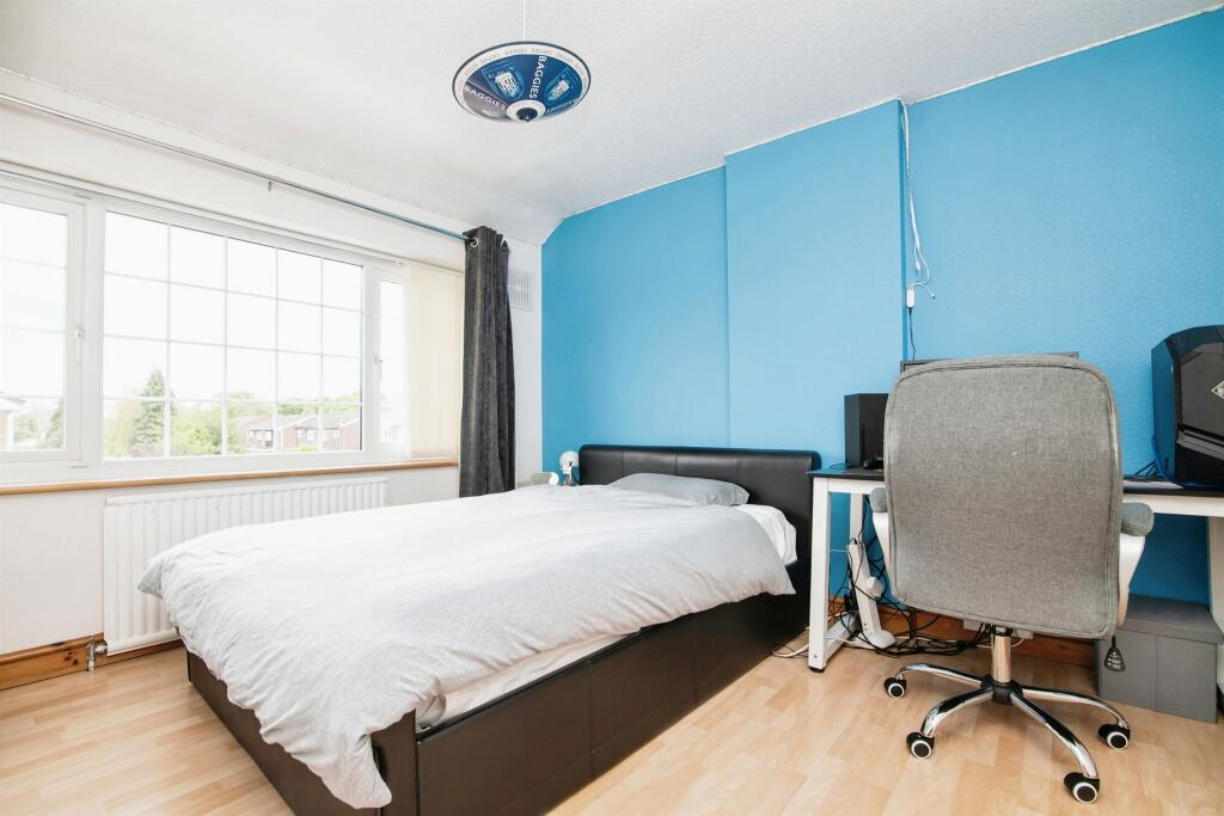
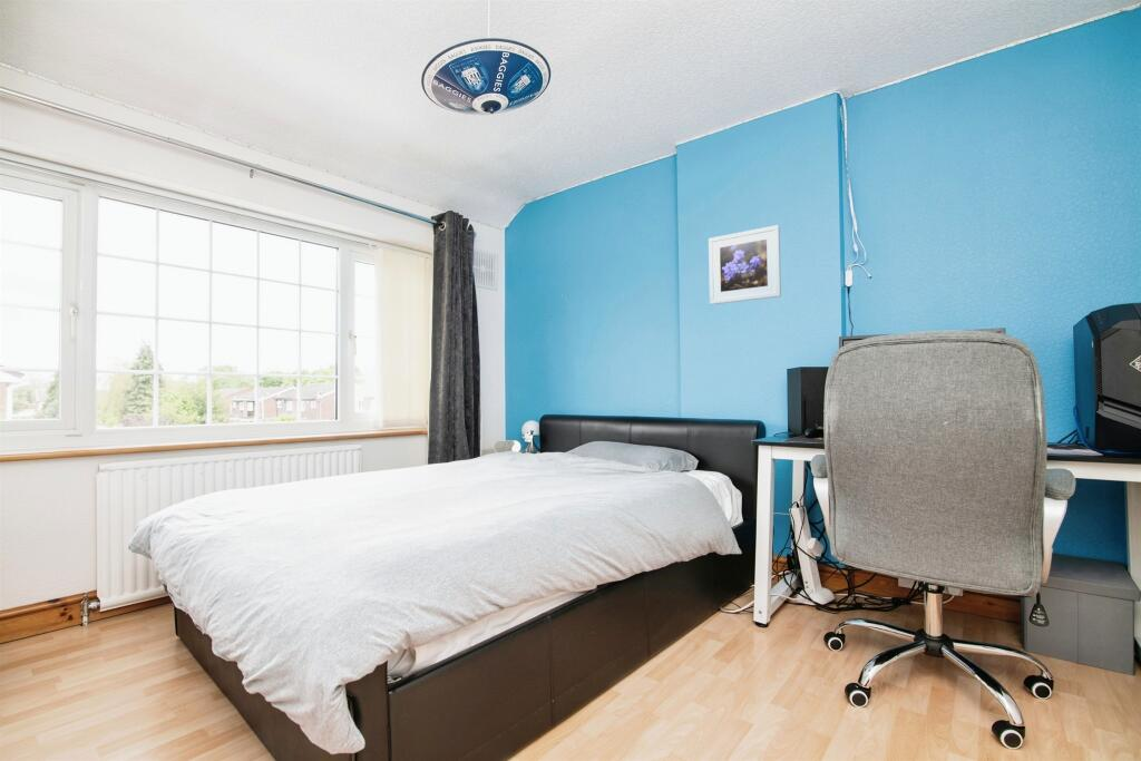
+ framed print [708,224,782,305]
